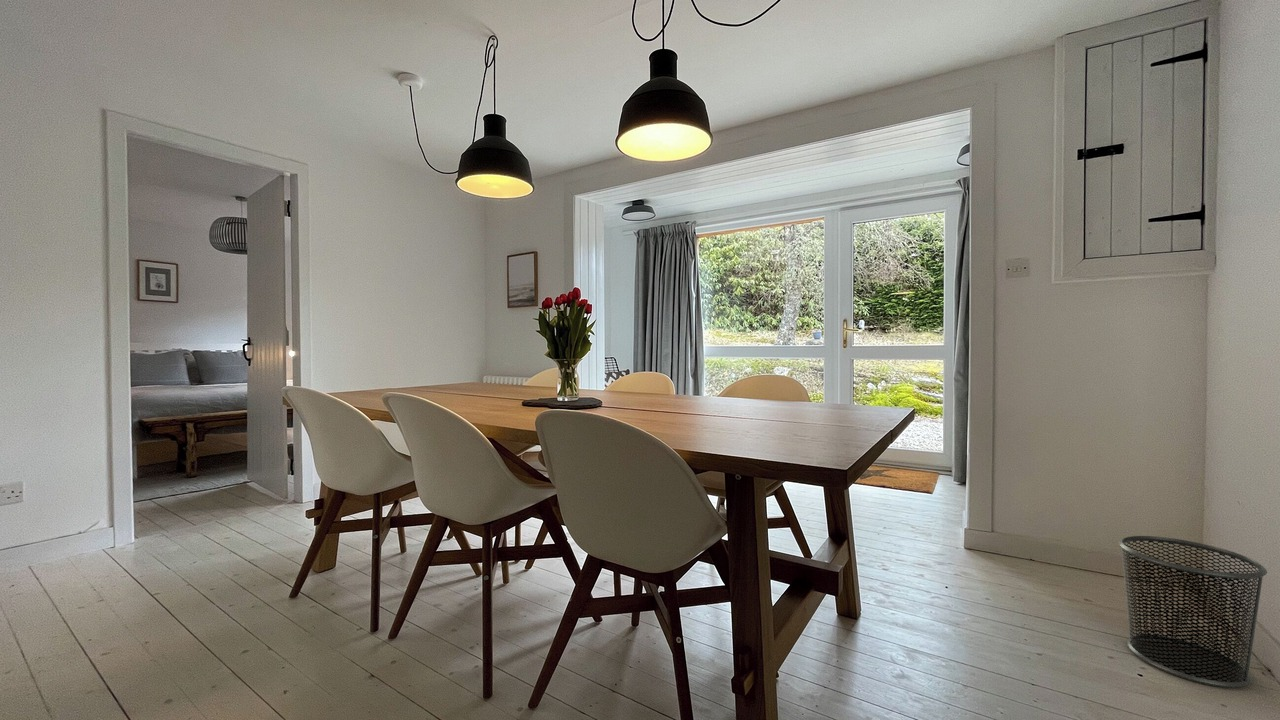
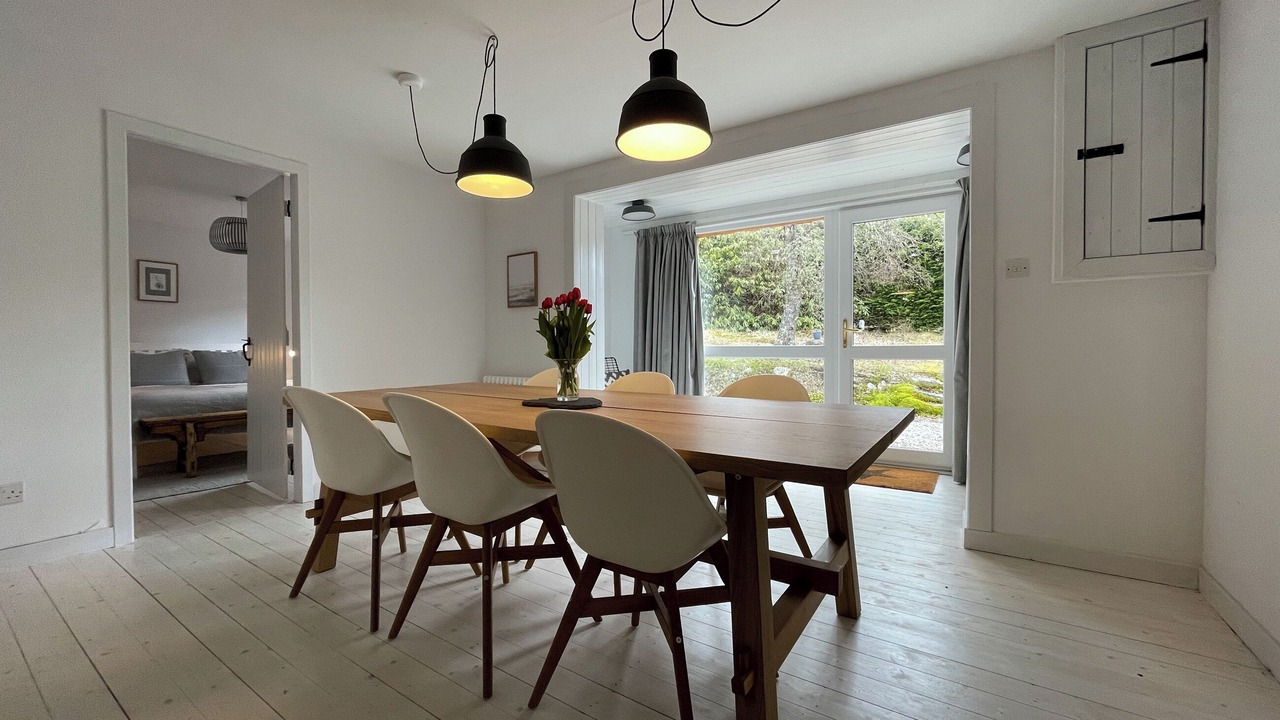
- waste bin [1118,535,1268,689]
